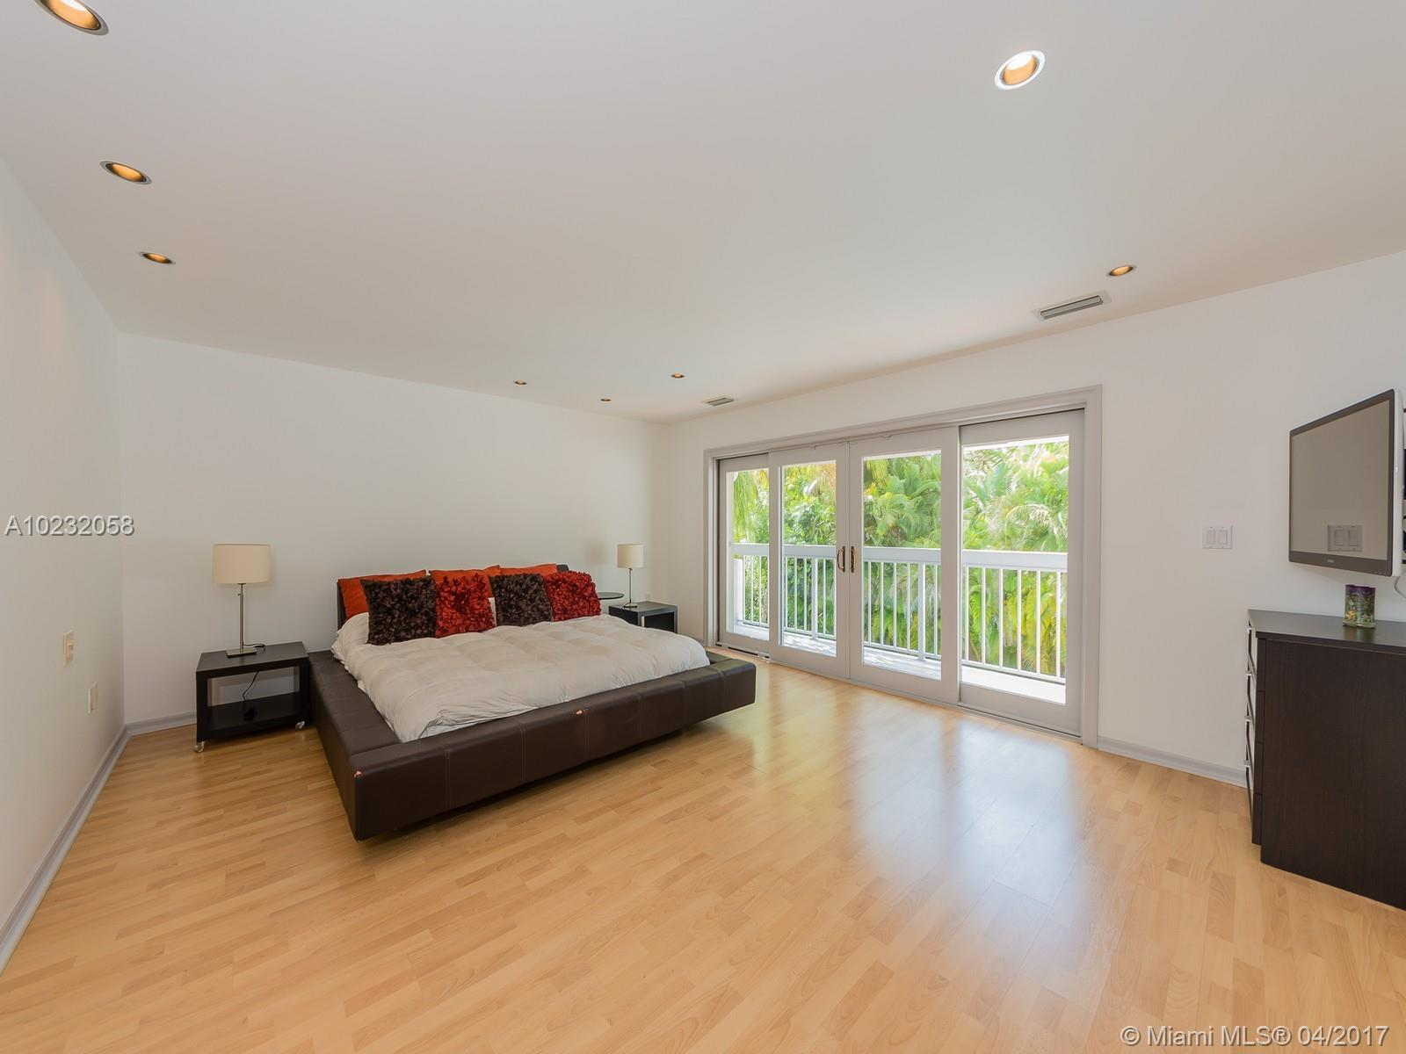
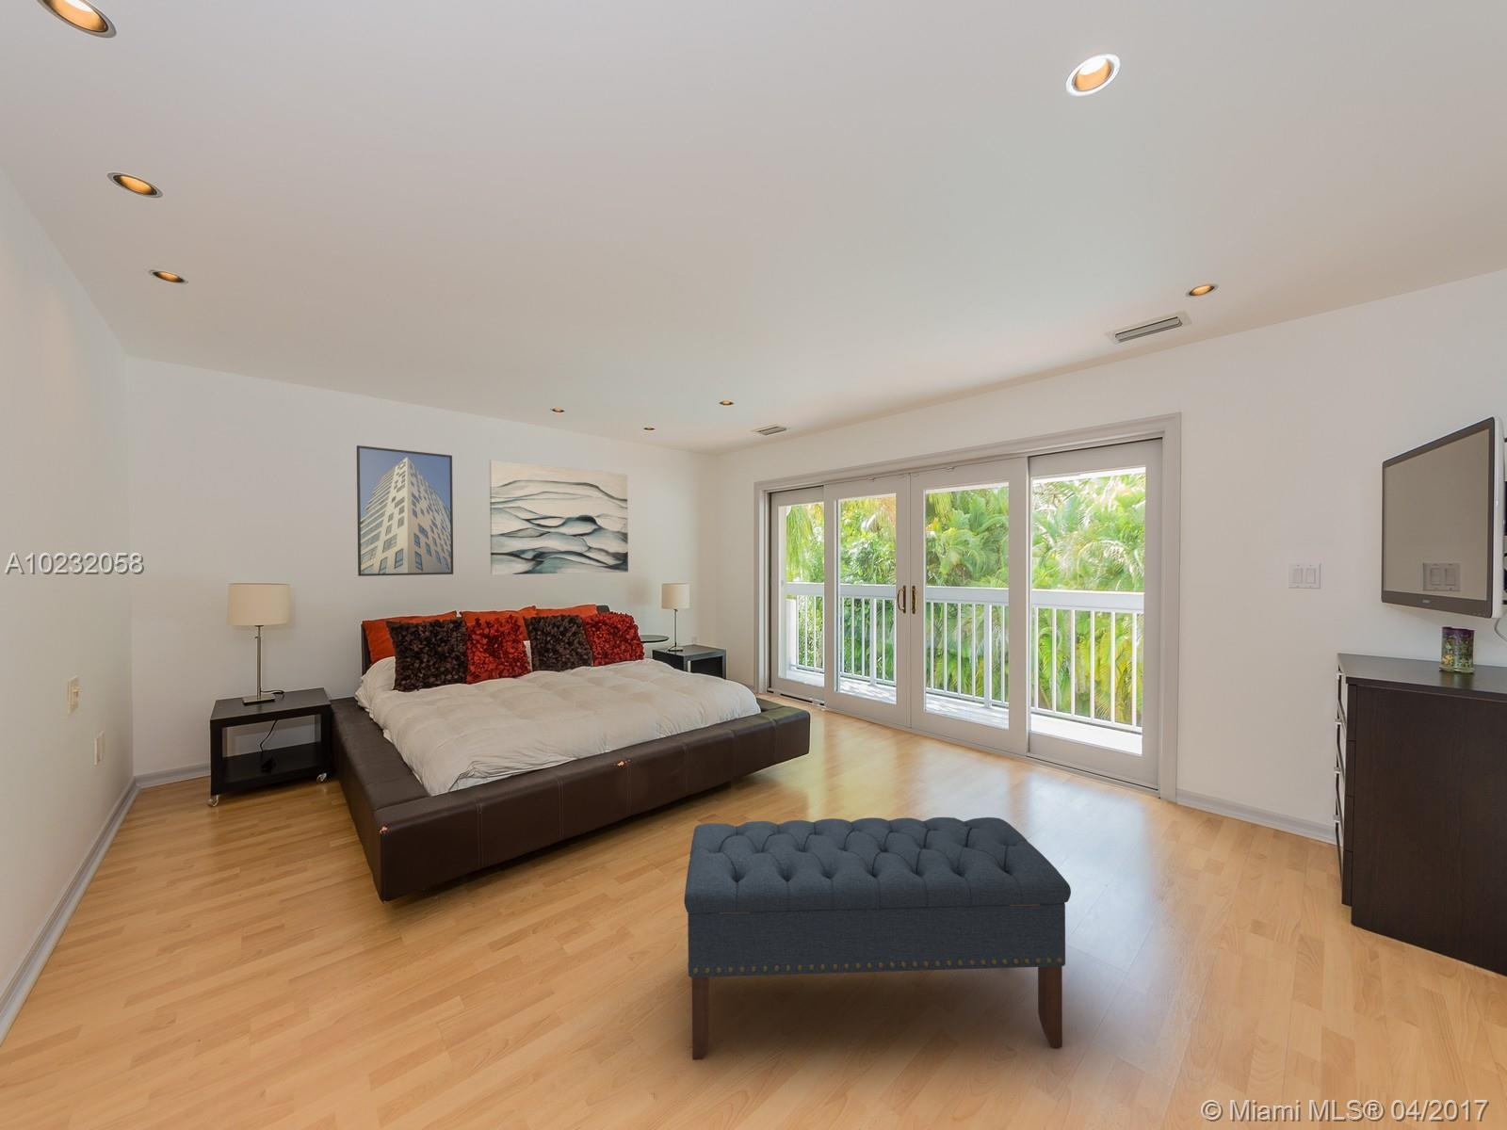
+ bench [682,817,1072,1060]
+ wall art [489,459,629,576]
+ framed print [356,444,454,577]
